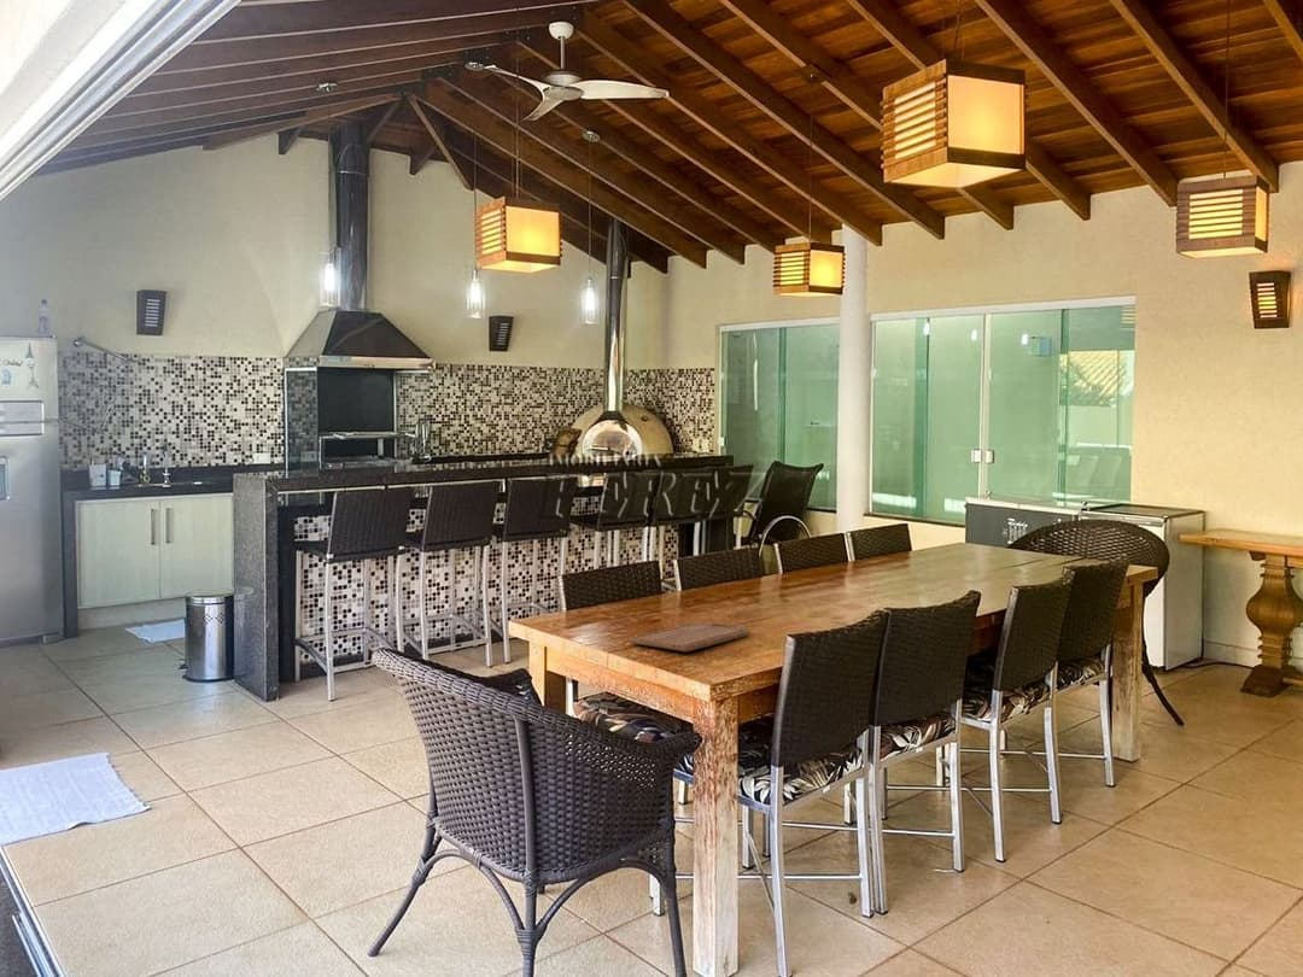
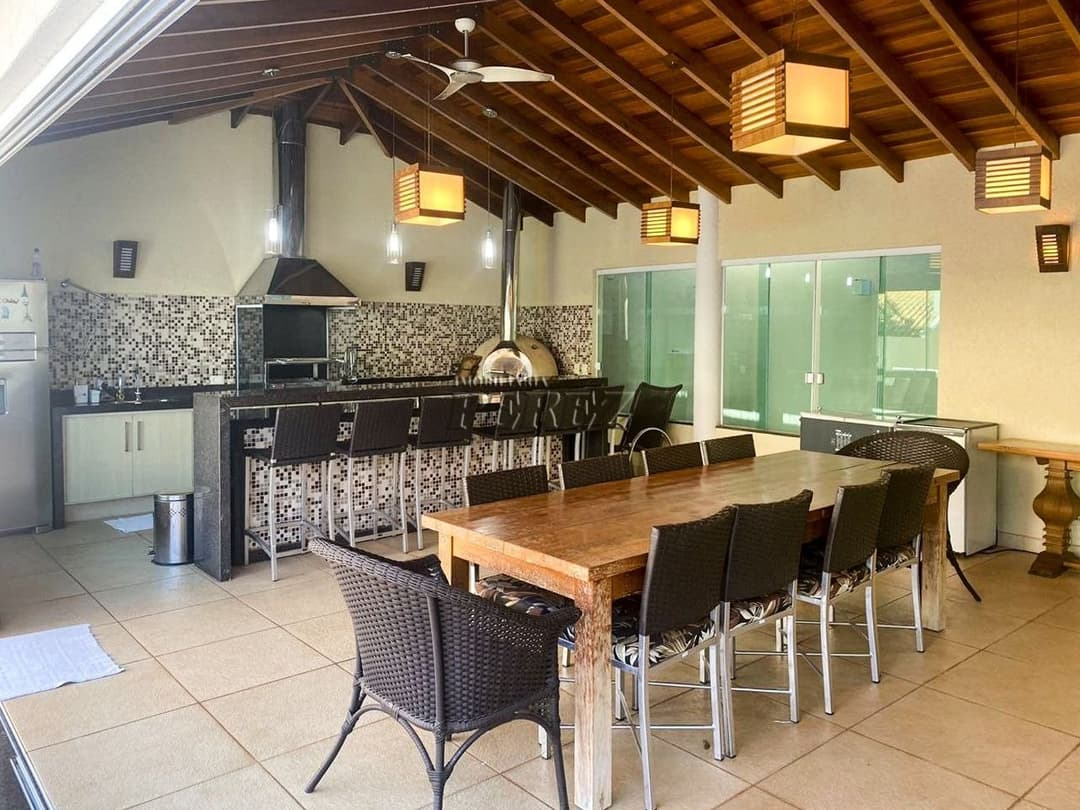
- cutting board [629,622,750,653]
